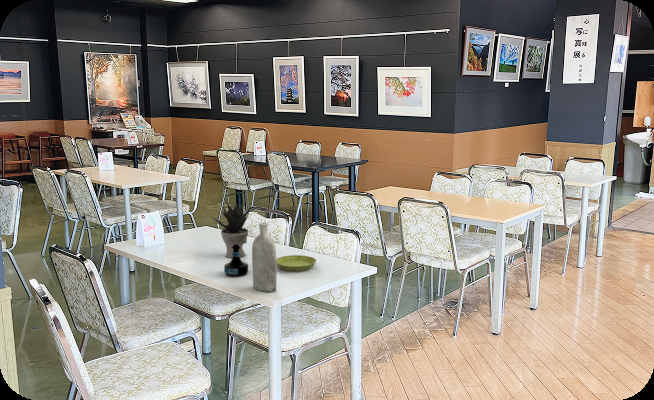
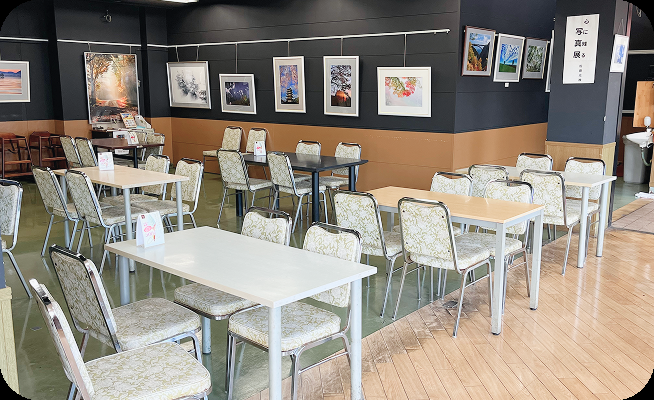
- saucer [276,254,317,272]
- tequila bottle [223,244,249,278]
- potted plant [209,198,252,259]
- bottle [251,222,278,293]
